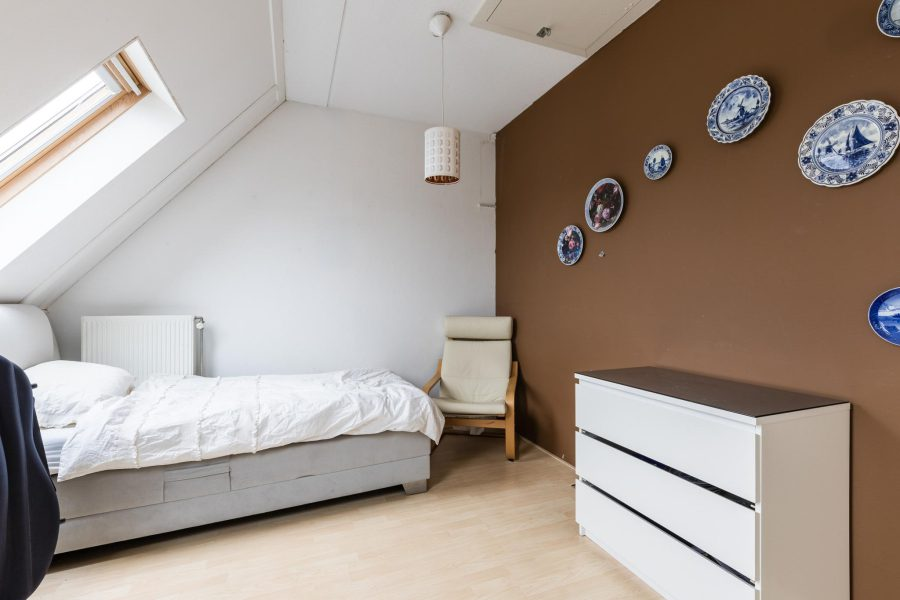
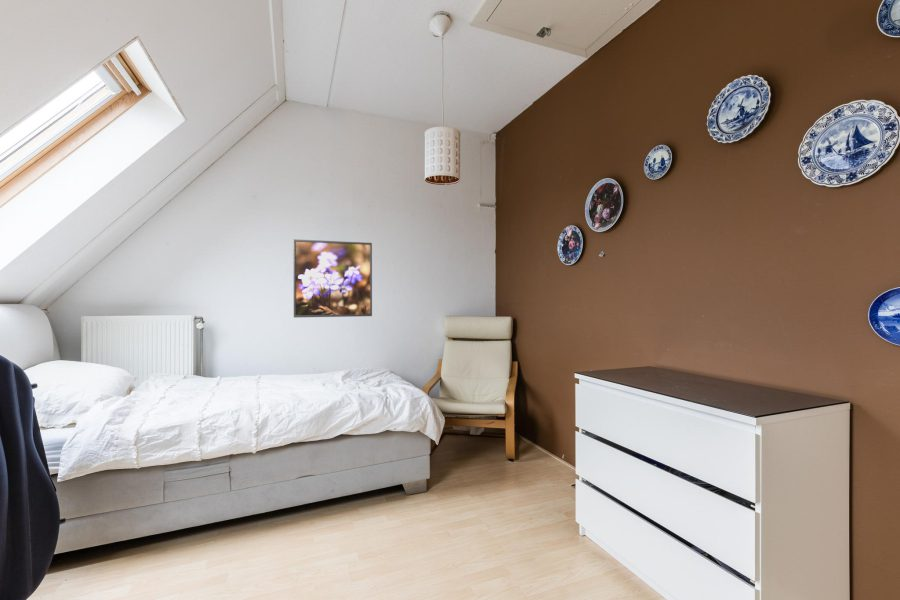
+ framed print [292,238,373,318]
